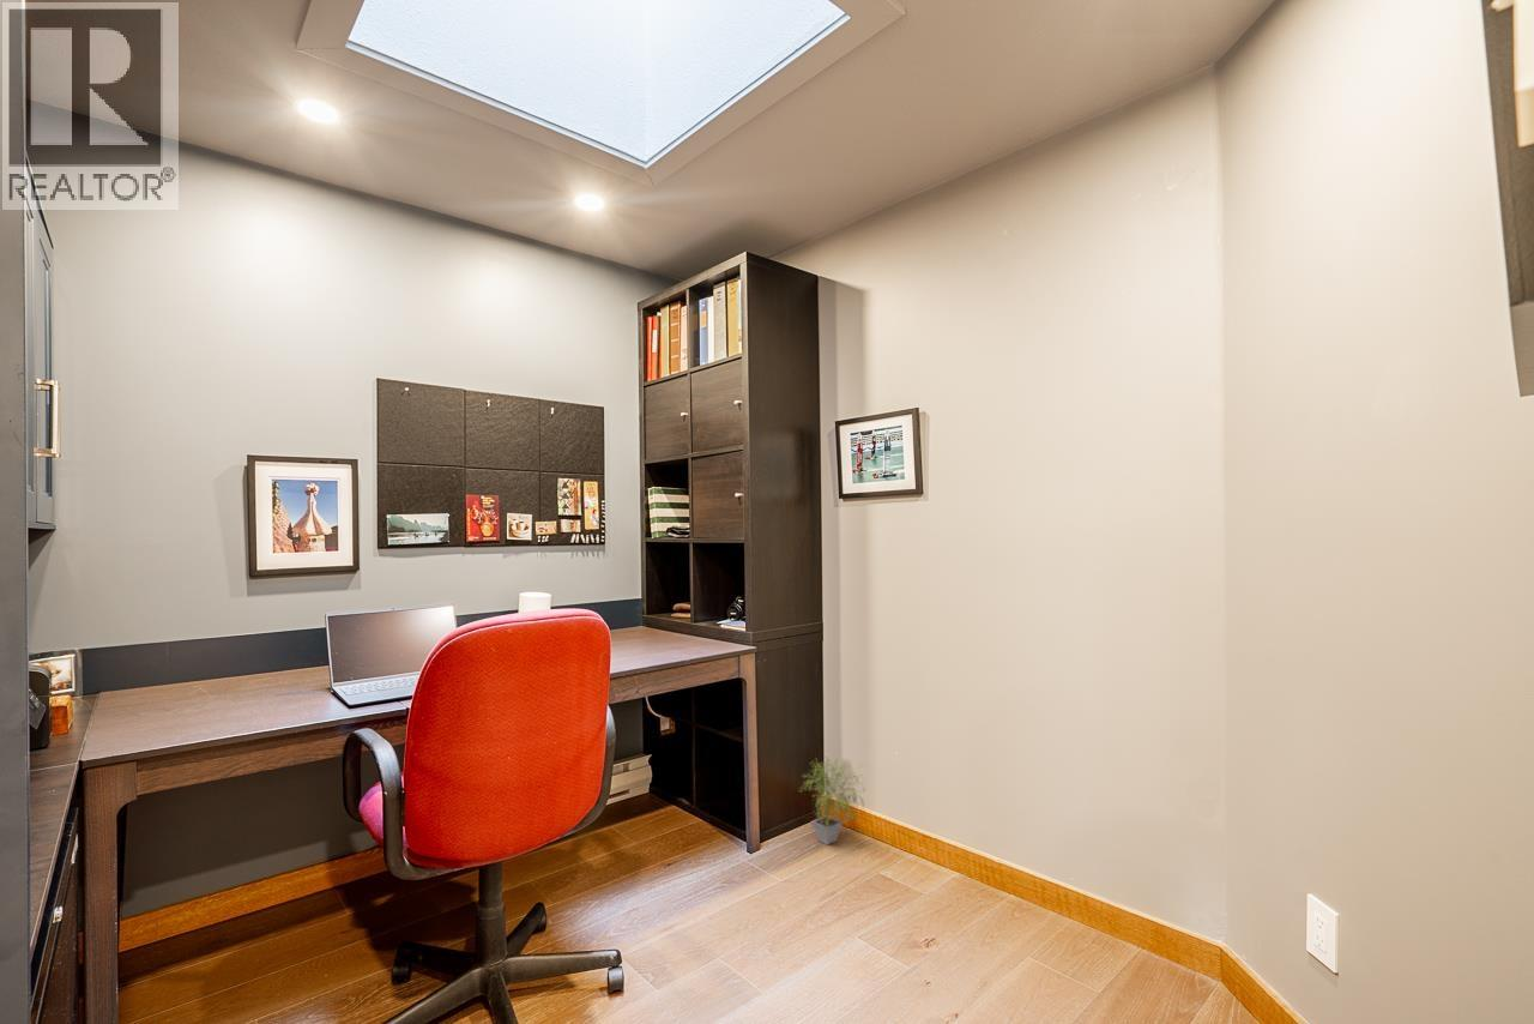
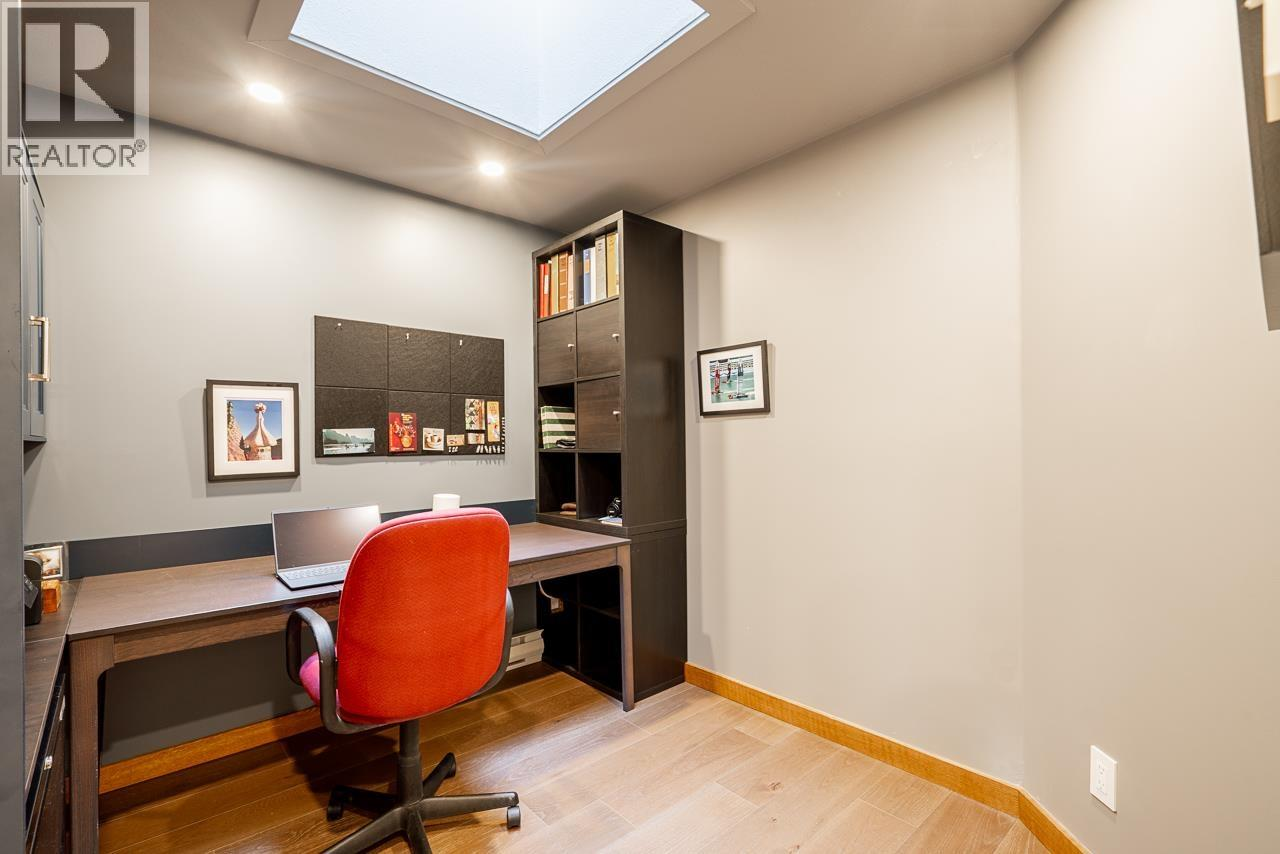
- potted plant [798,755,869,847]
